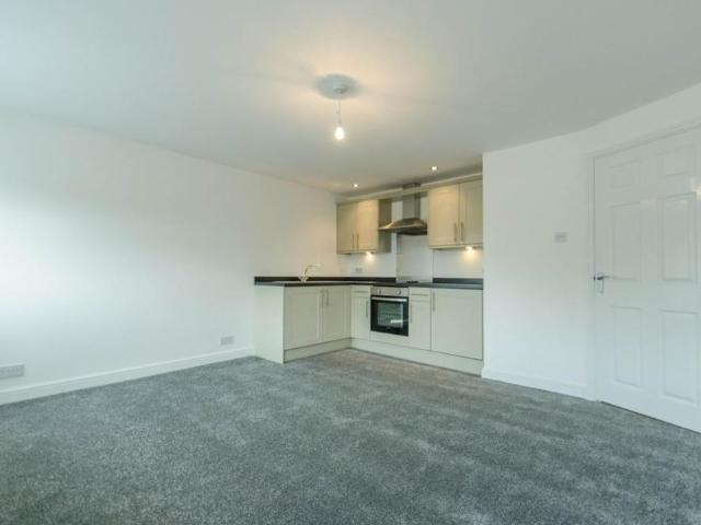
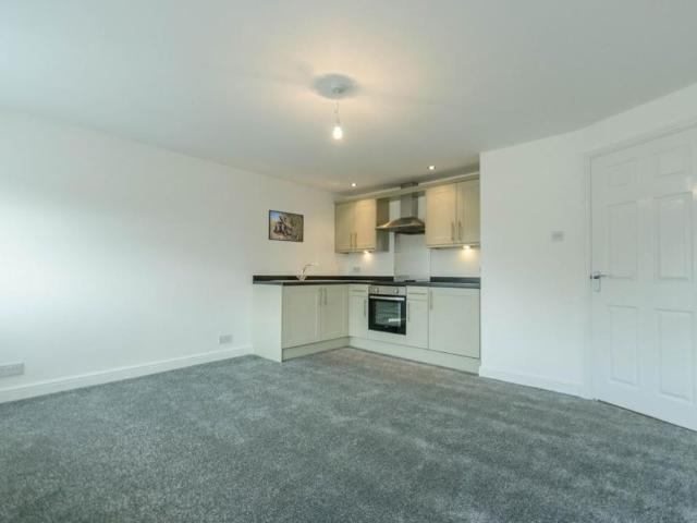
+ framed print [268,209,305,243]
